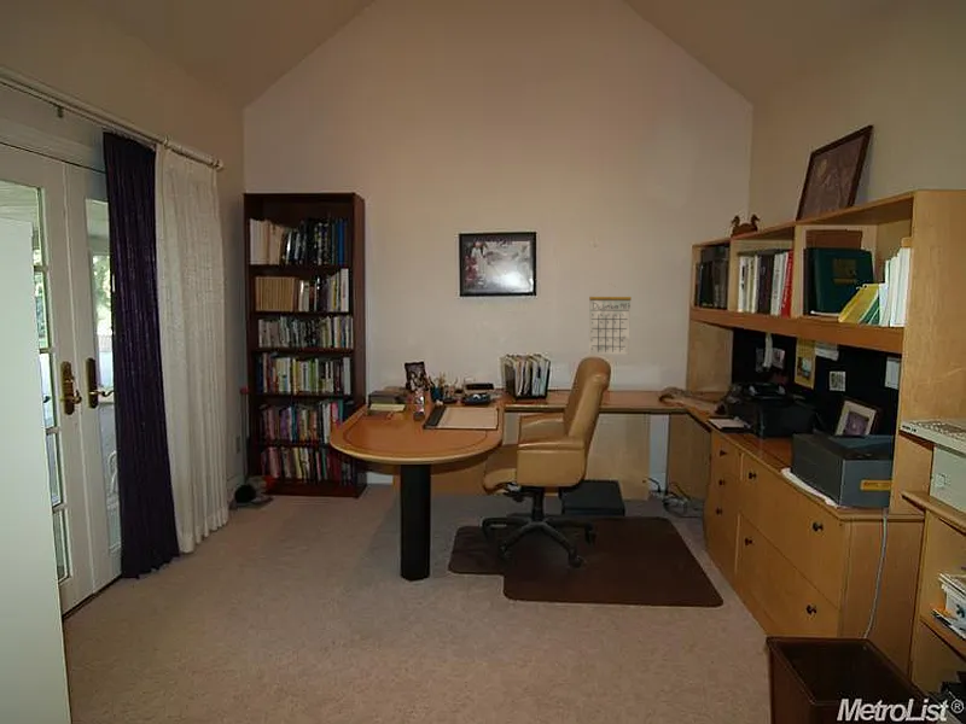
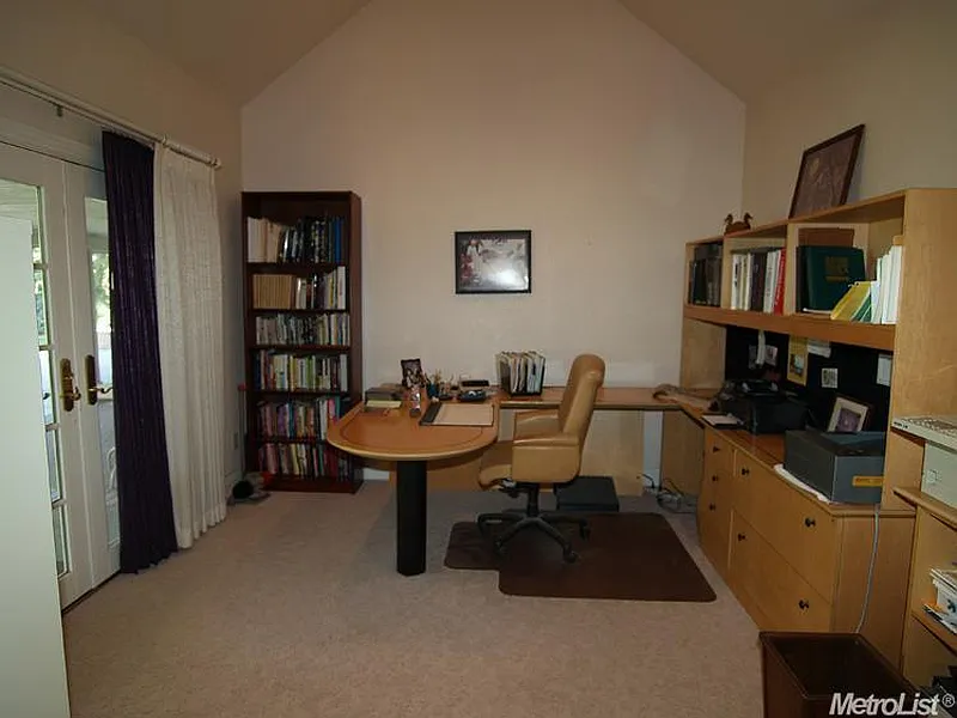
- calendar [588,282,633,356]
